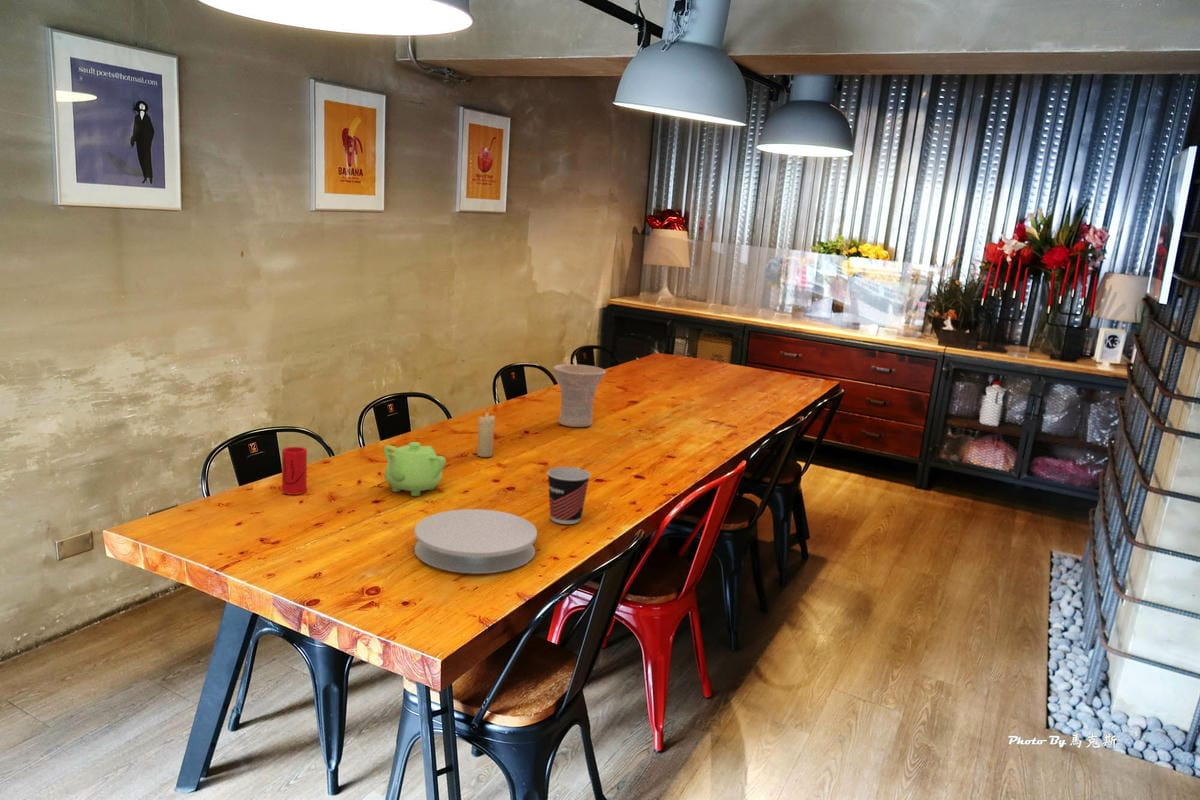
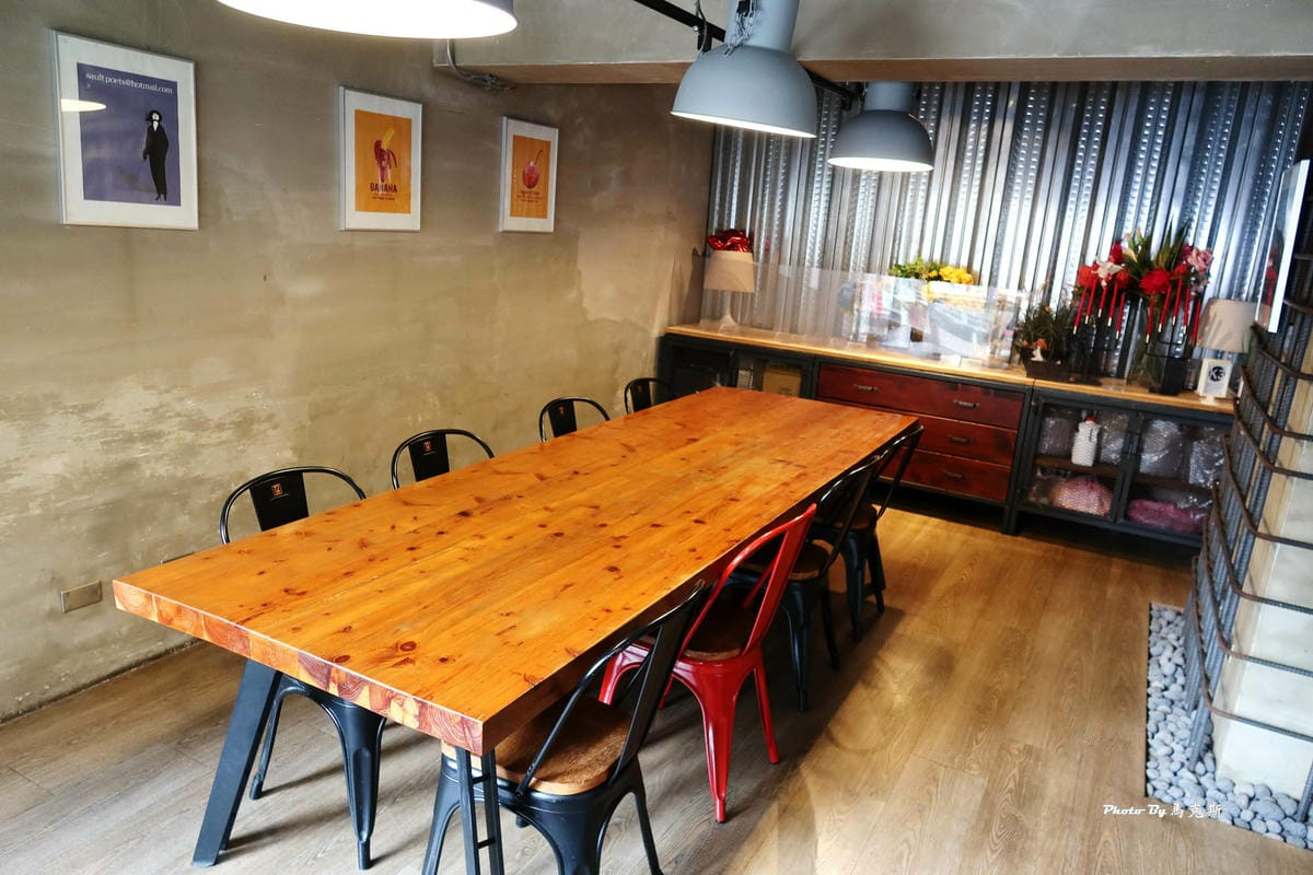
- cup [281,446,308,496]
- plate [413,508,538,575]
- candle [476,407,496,458]
- vase [552,363,607,428]
- cup [546,466,591,525]
- teapot [383,441,447,497]
